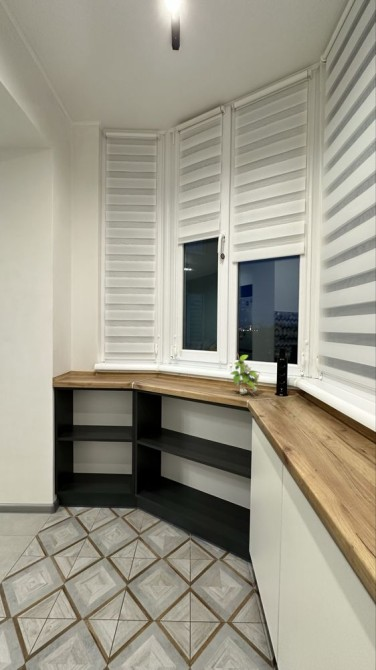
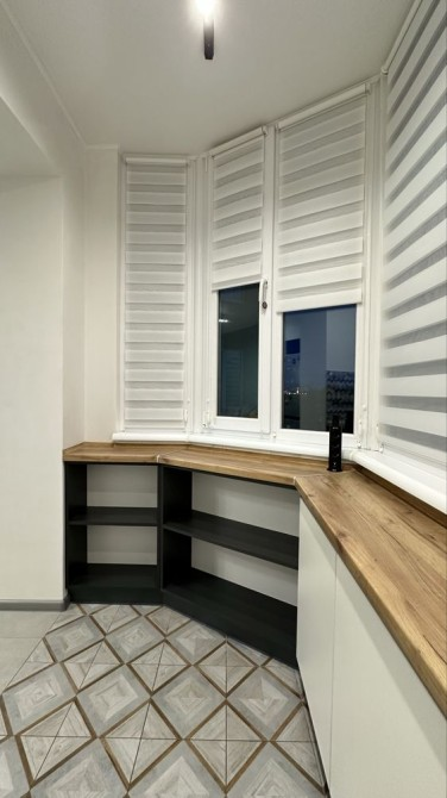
- plant [229,351,262,397]
